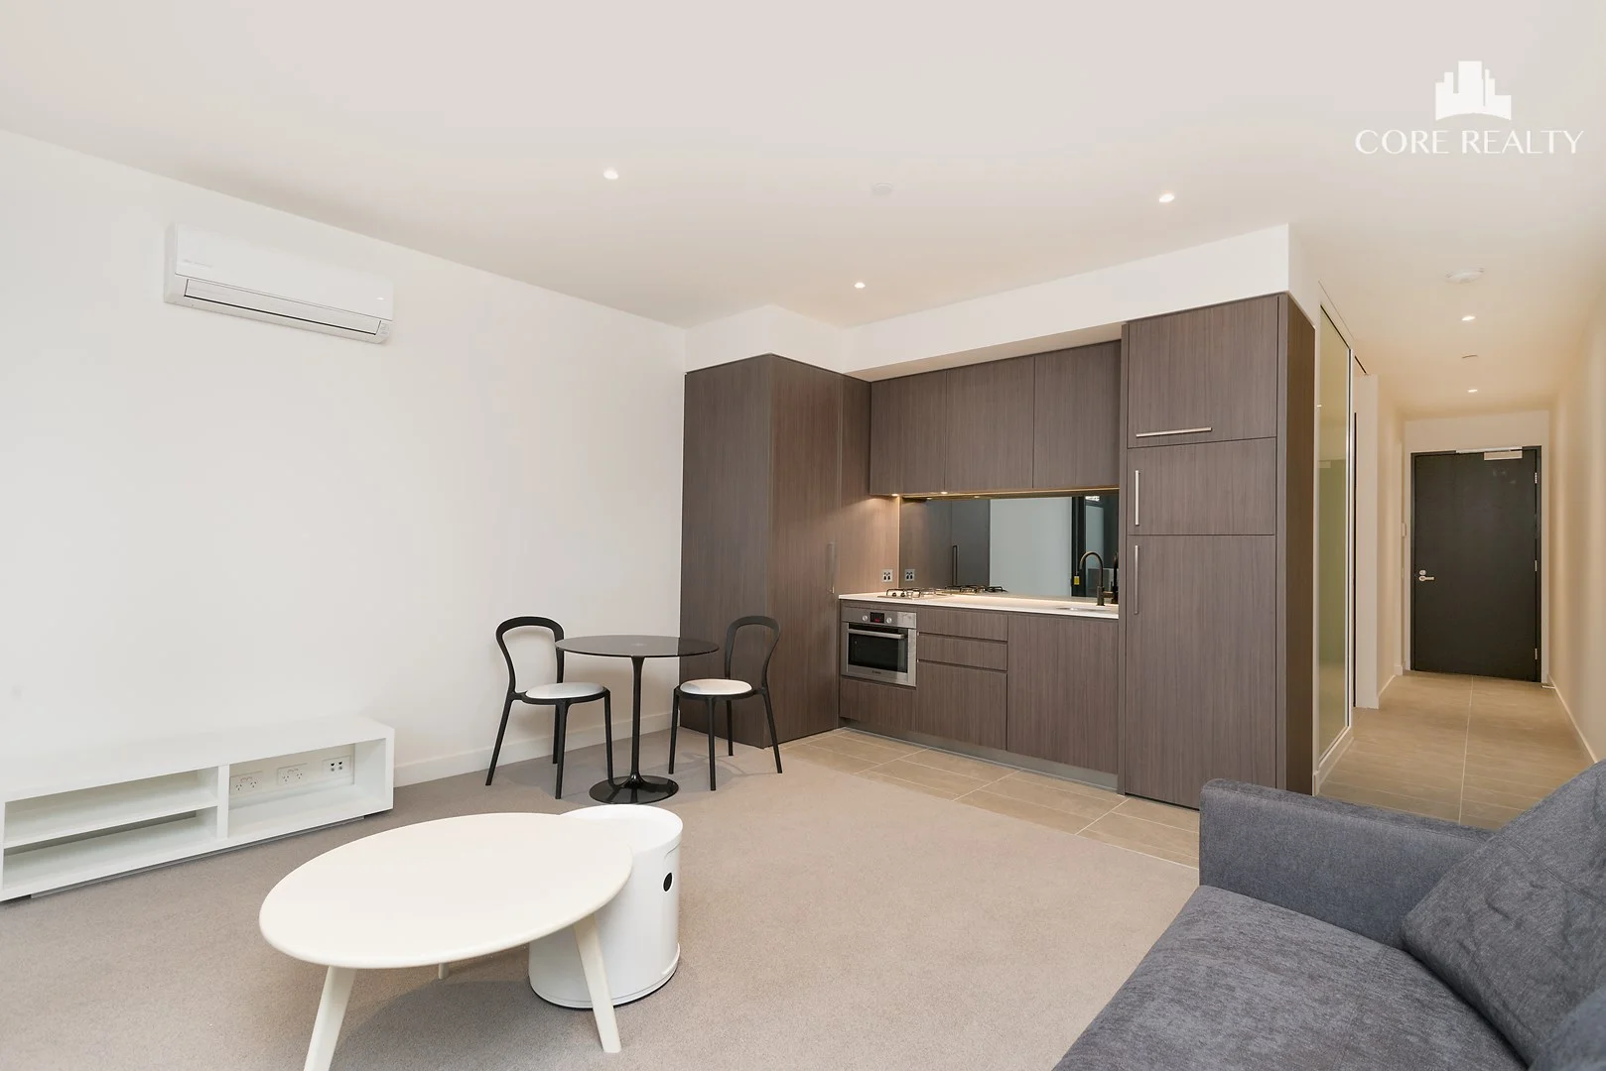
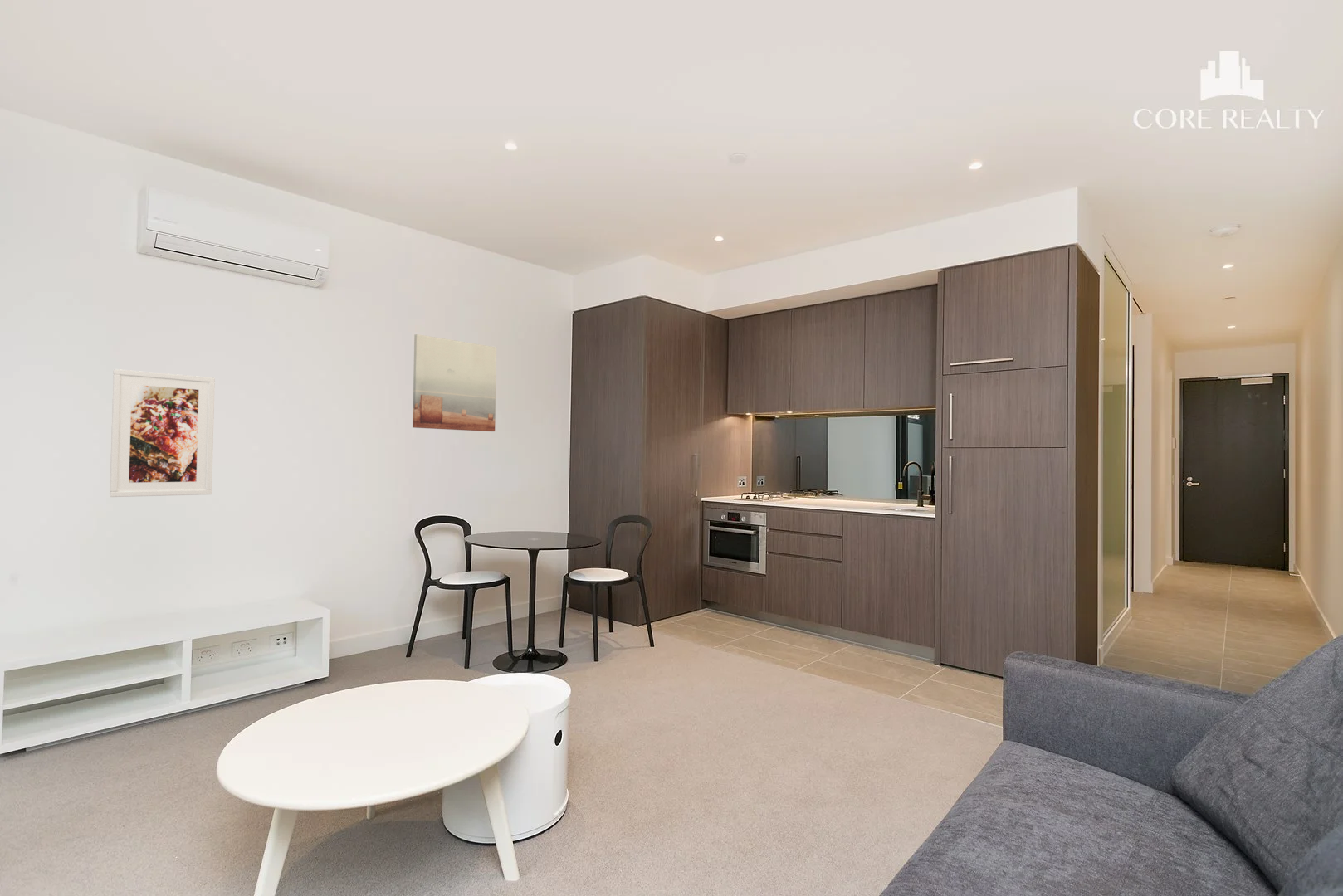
+ wall art [412,334,497,432]
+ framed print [109,368,216,498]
